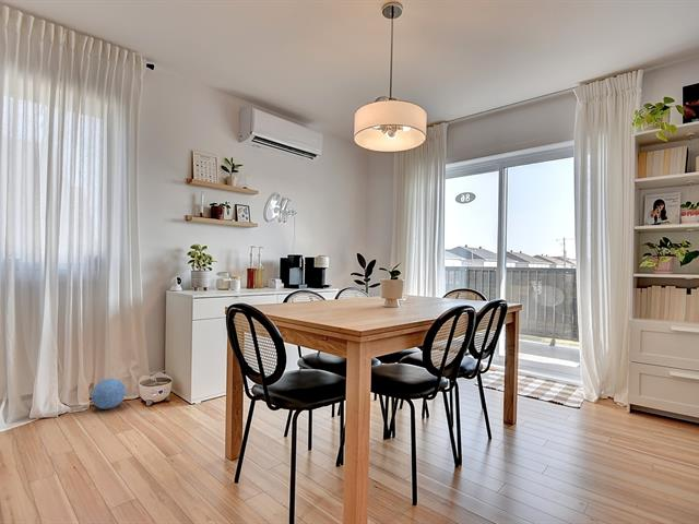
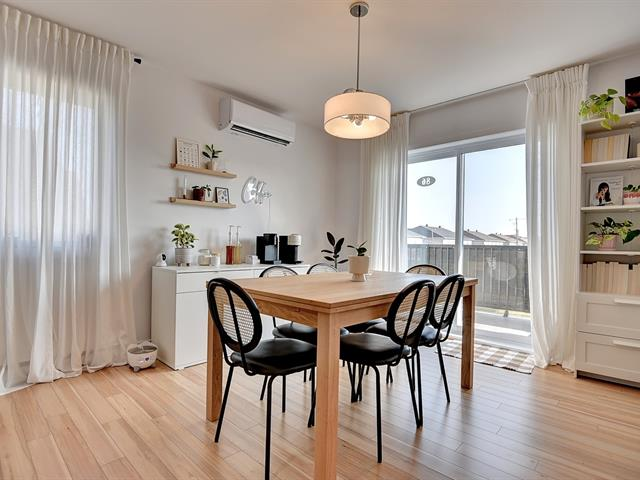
- ball [91,378,127,410]
